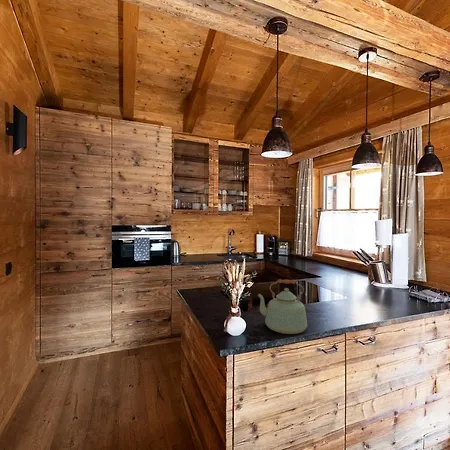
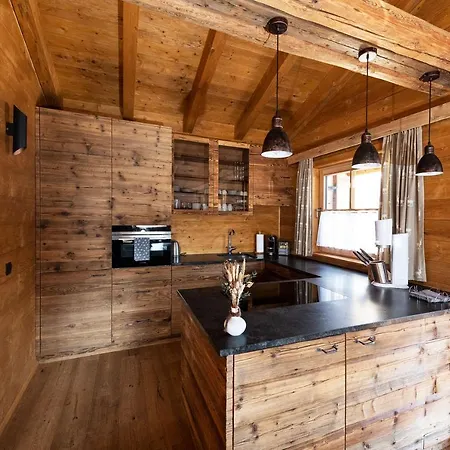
- kettle [257,278,308,335]
